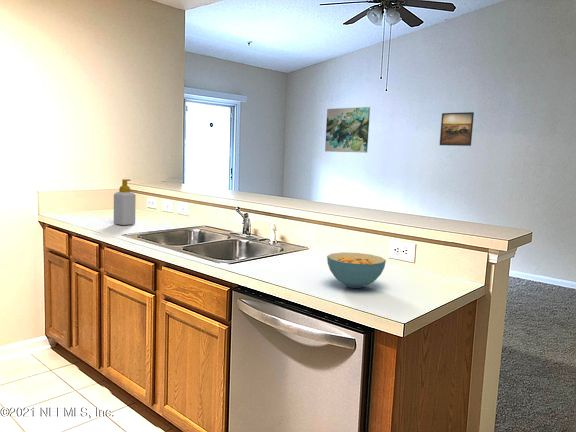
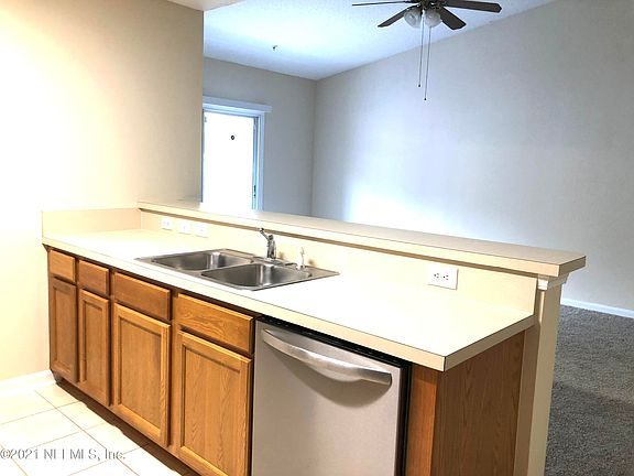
- cereal bowl [326,251,387,289]
- wall art [324,106,371,154]
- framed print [439,111,475,147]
- soap bottle [113,178,137,226]
